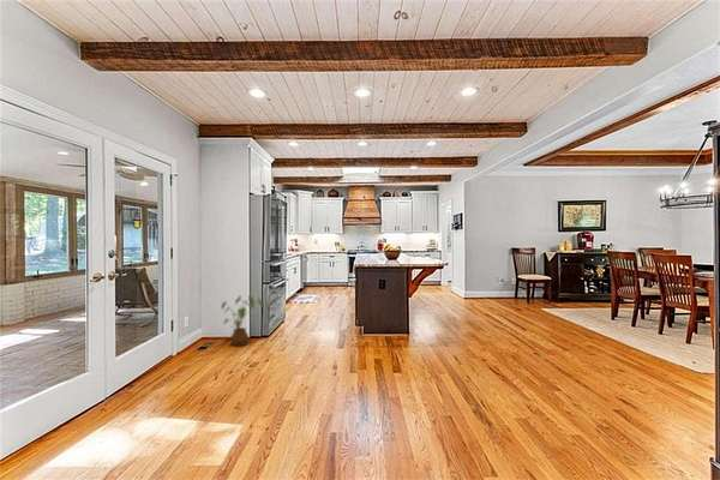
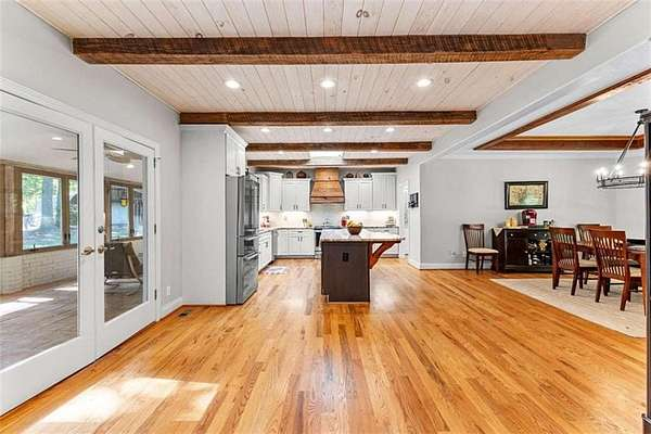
- house plant [221,294,265,347]
